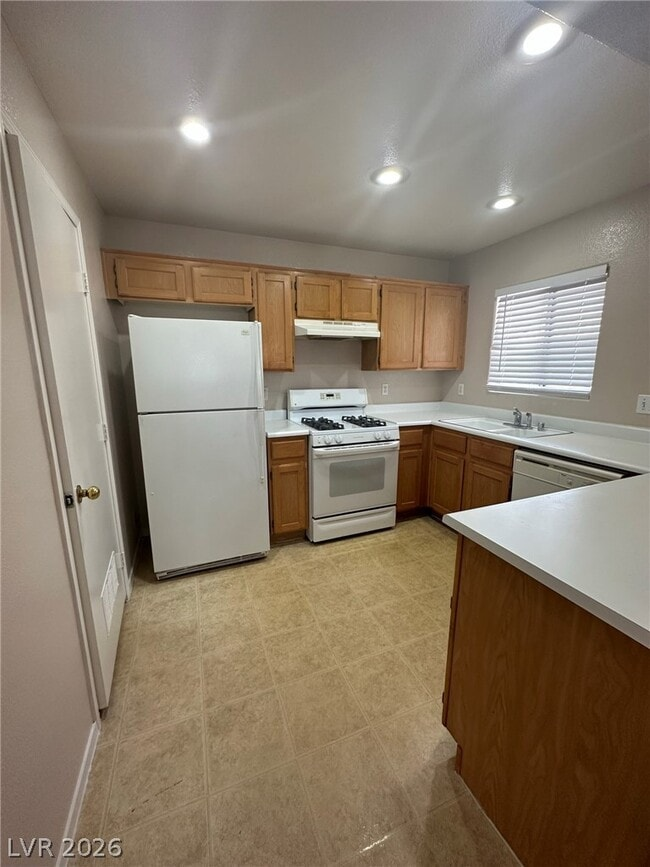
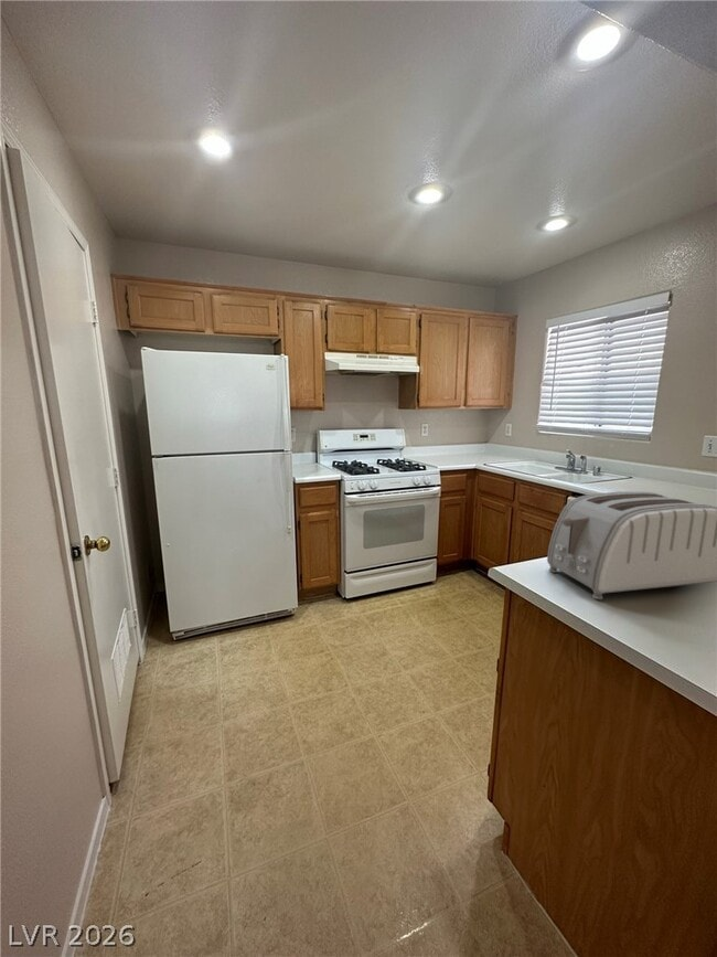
+ toaster [546,491,717,600]
